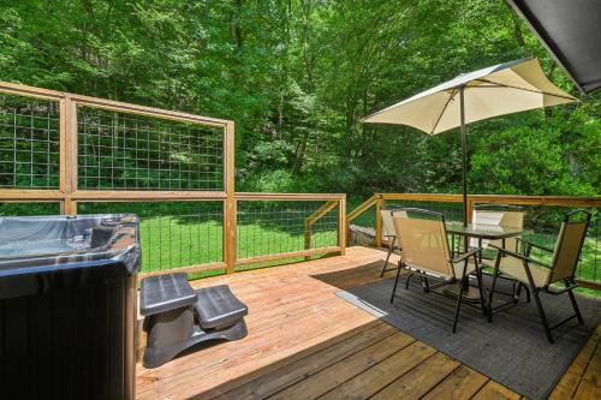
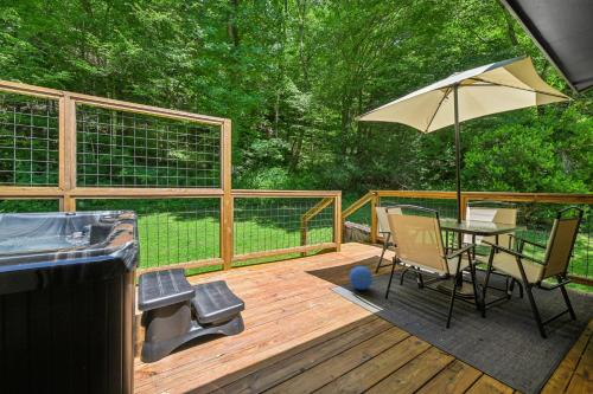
+ ball [349,265,374,291]
